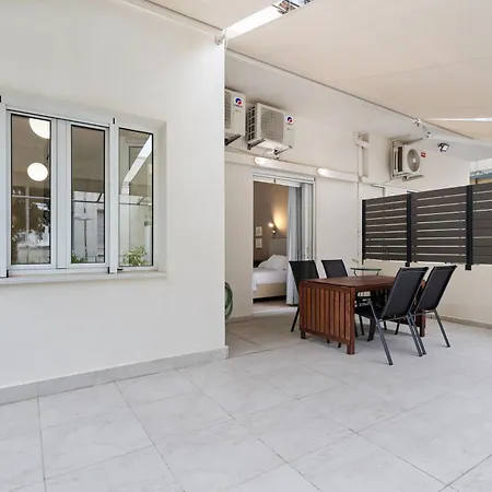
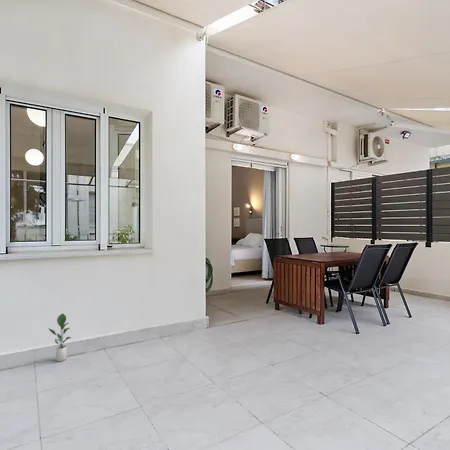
+ potted plant [47,313,72,362]
